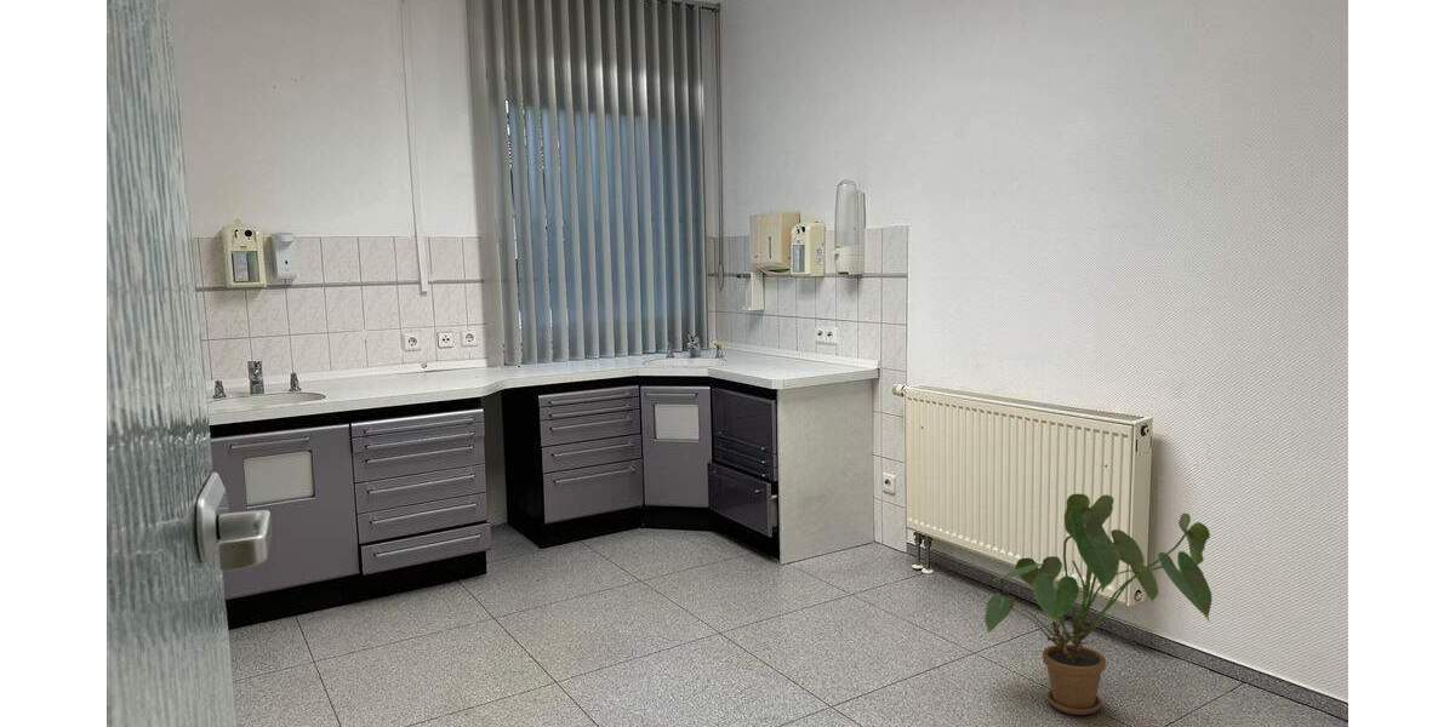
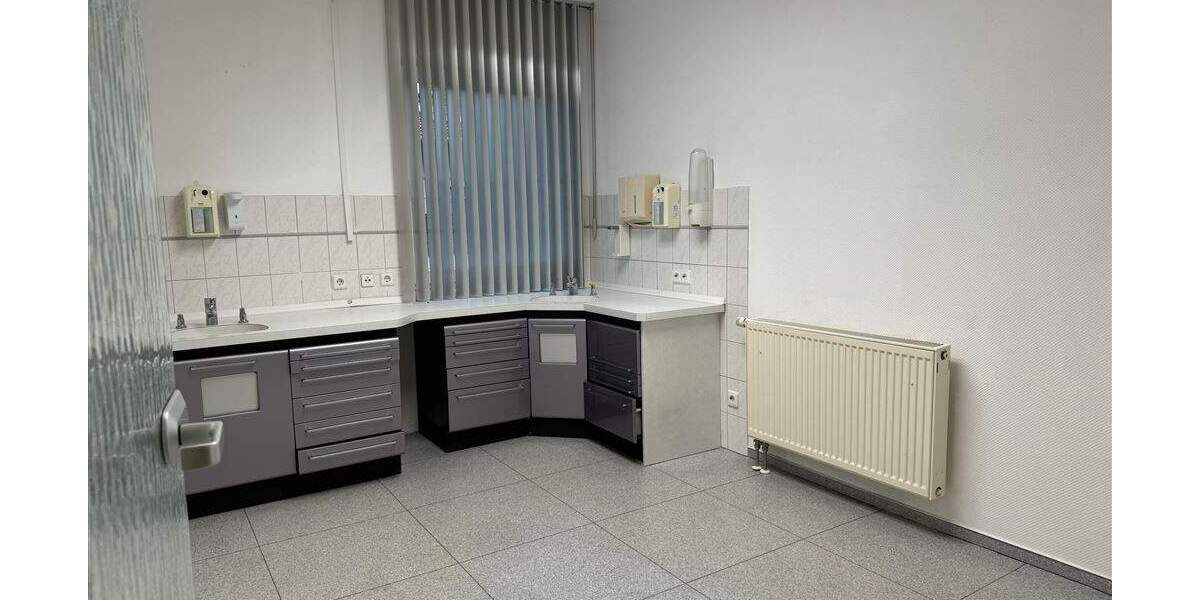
- house plant [983,493,1214,716]
